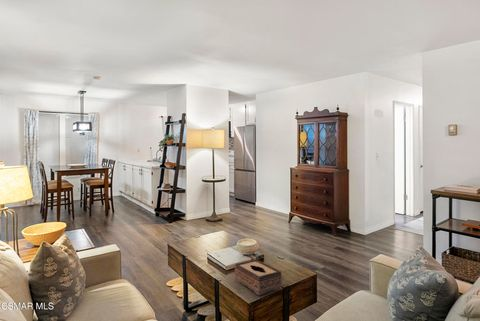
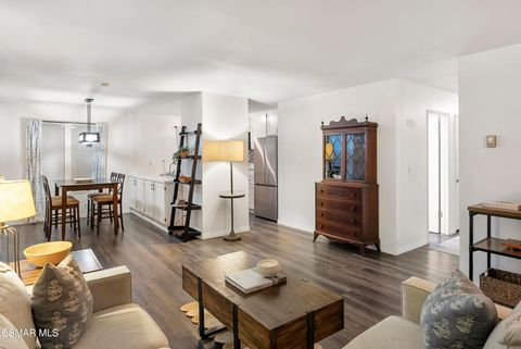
- tissue box [234,259,283,296]
